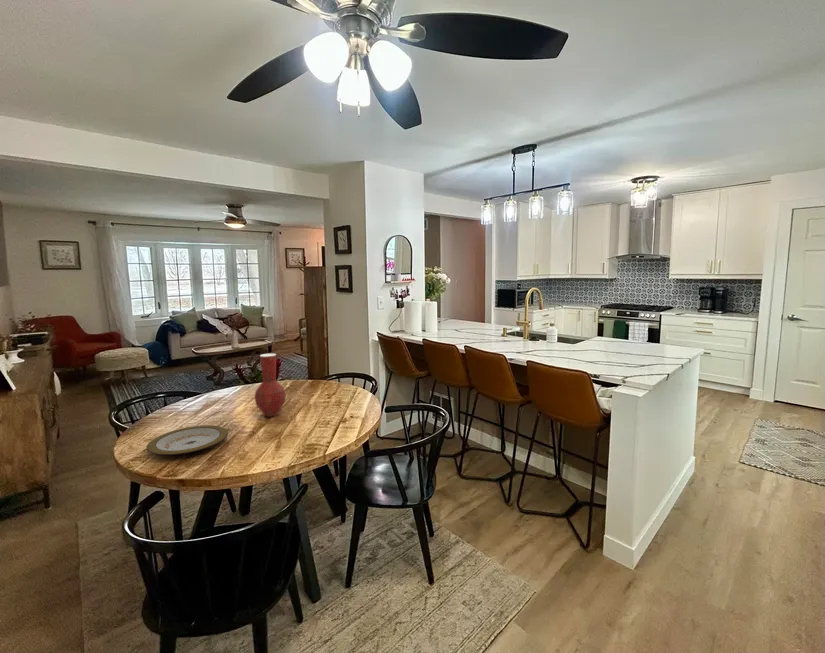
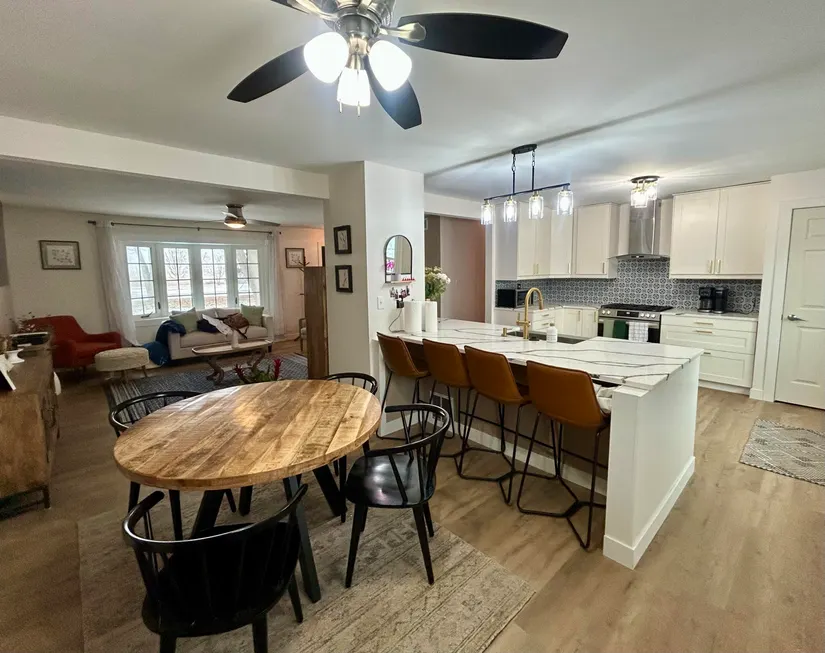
- plate [146,424,229,456]
- vase [254,352,287,418]
